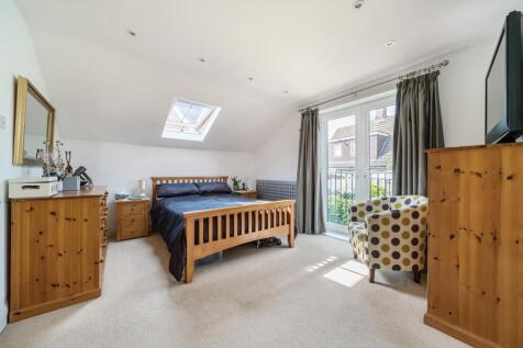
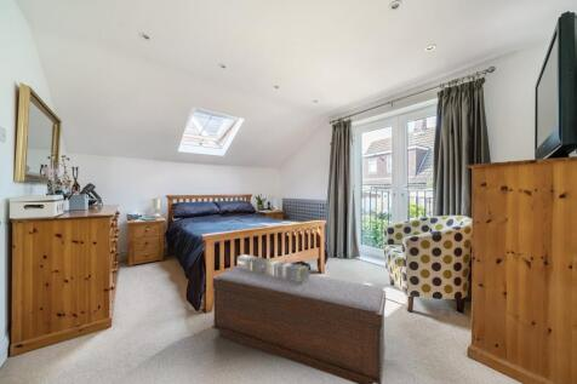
+ skyscraper [236,253,310,282]
+ bench [211,265,387,384]
